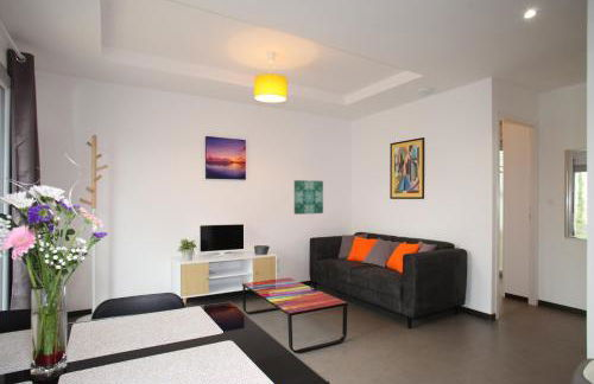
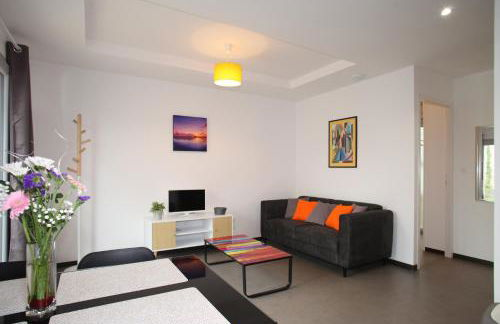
- wall art [293,179,324,216]
